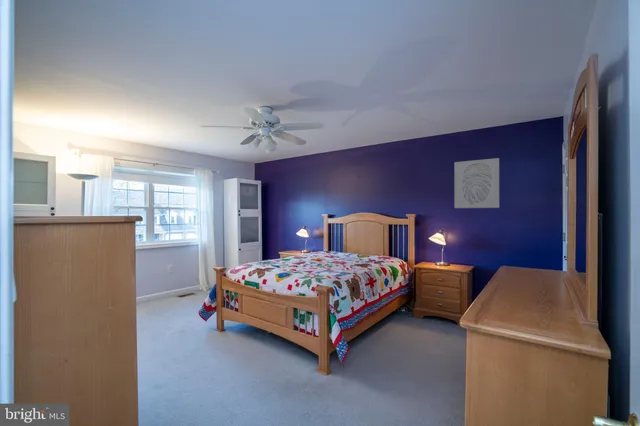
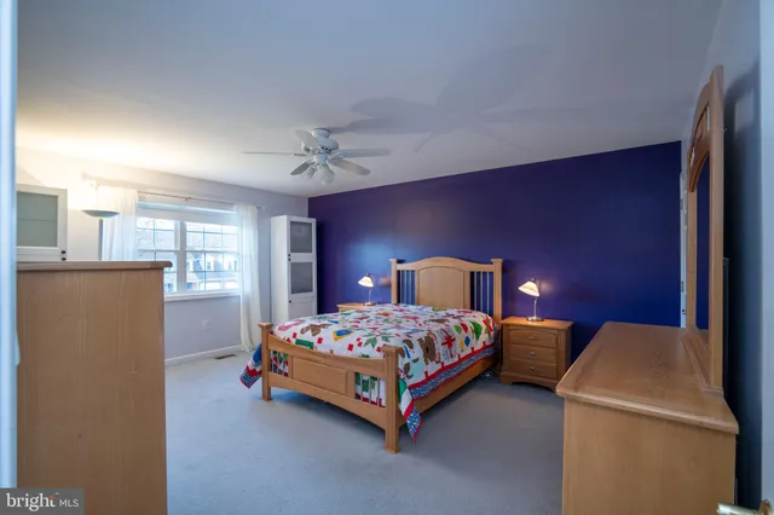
- wall art [453,157,500,209]
